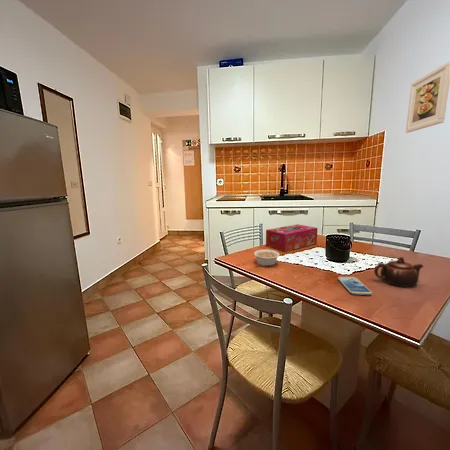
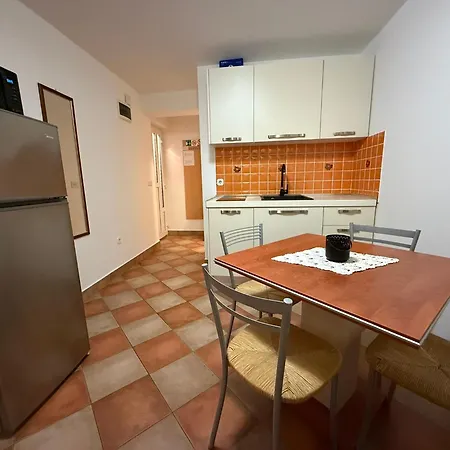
- smartphone [337,276,373,296]
- tissue box [265,223,319,253]
- teapot [373,256,424,287]
- legume [253,248,280,267]
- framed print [405,61,450,134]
